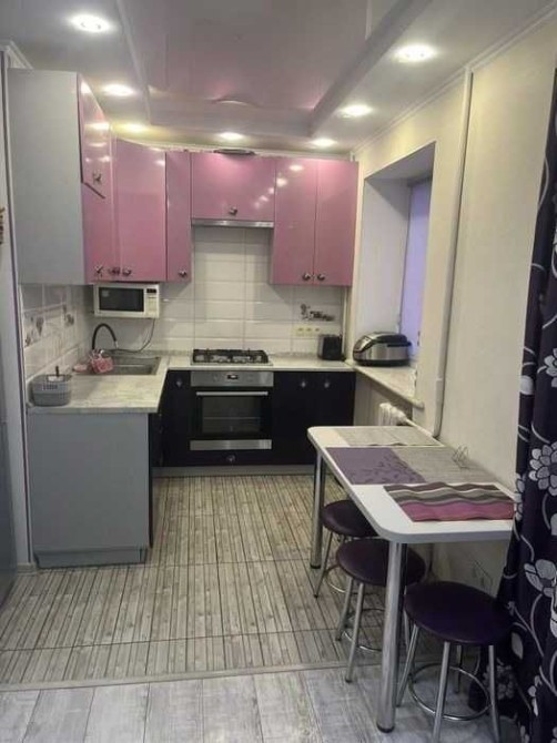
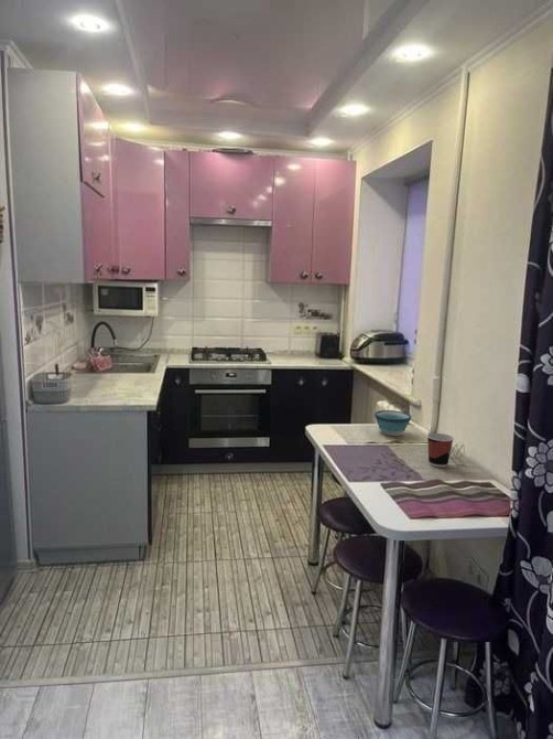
+ cup [426,432,455,469]
+ bowl [373,409,413,437]
